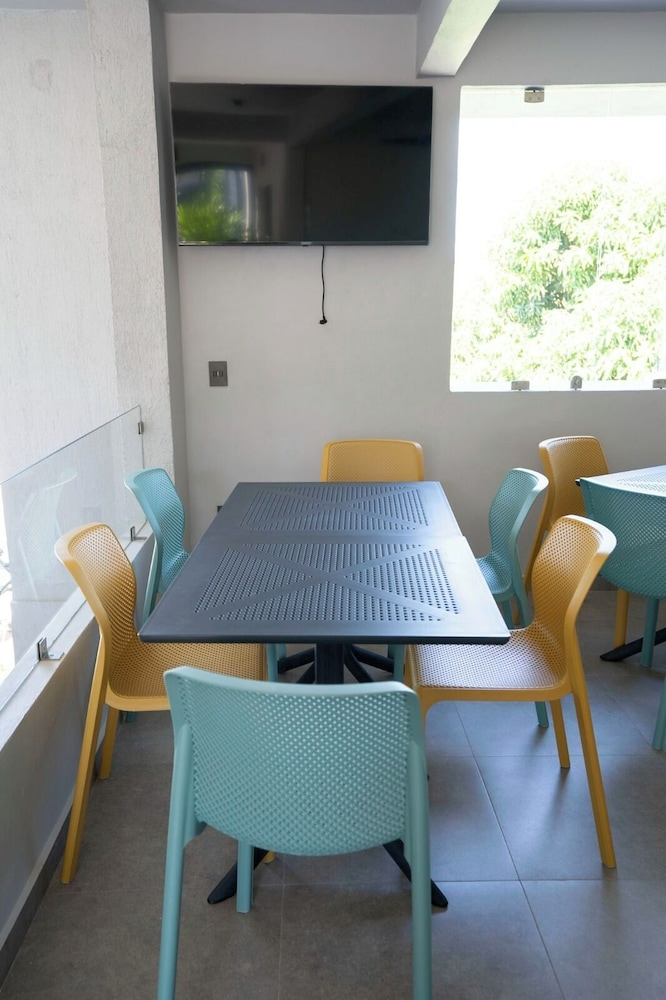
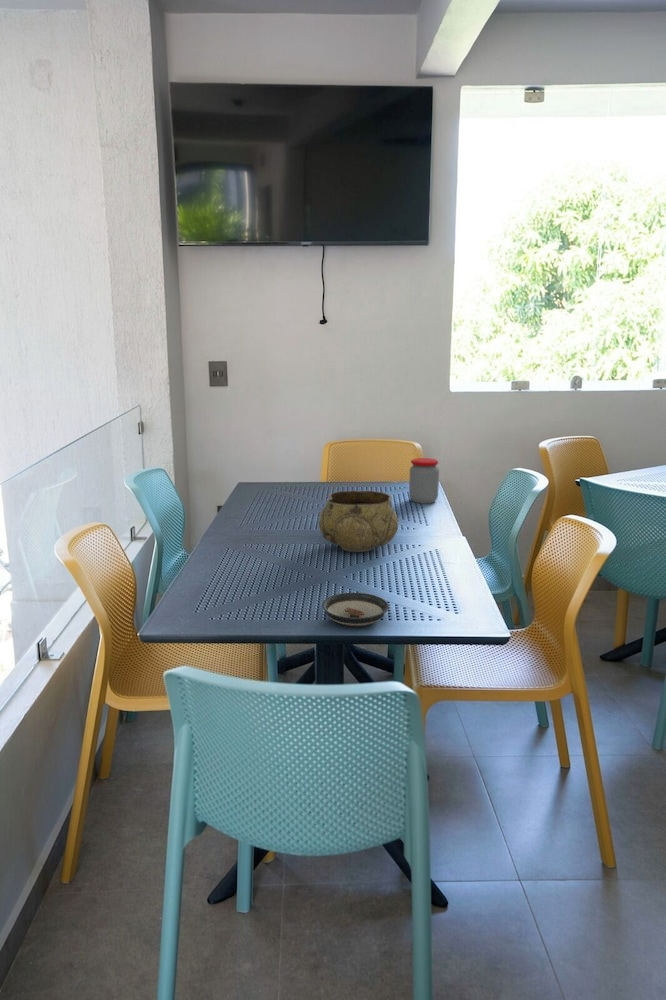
+ saucer [321,592,390,627]
+ decorative bowl [318,489,399,553]
+ jar [408,457,440,505]
